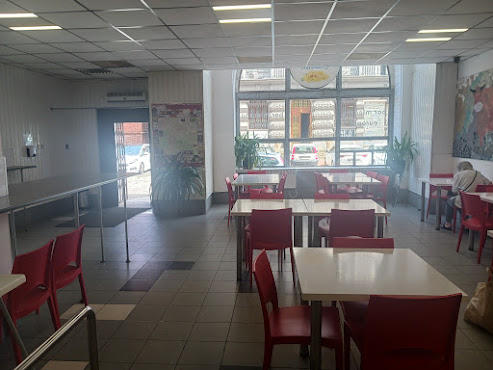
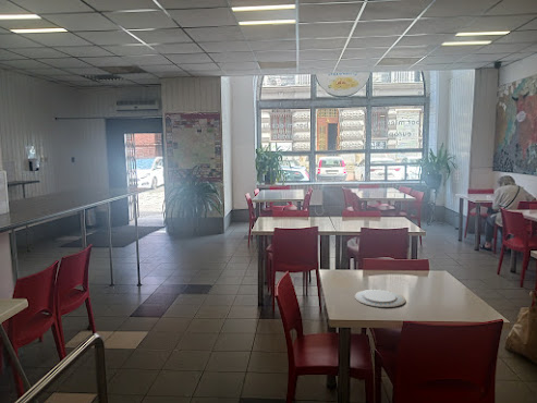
+ chinaware [353,289,406,308]
